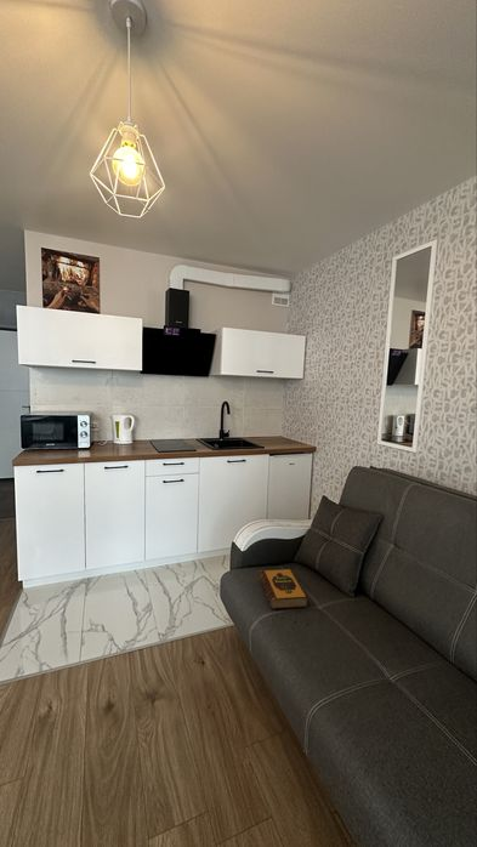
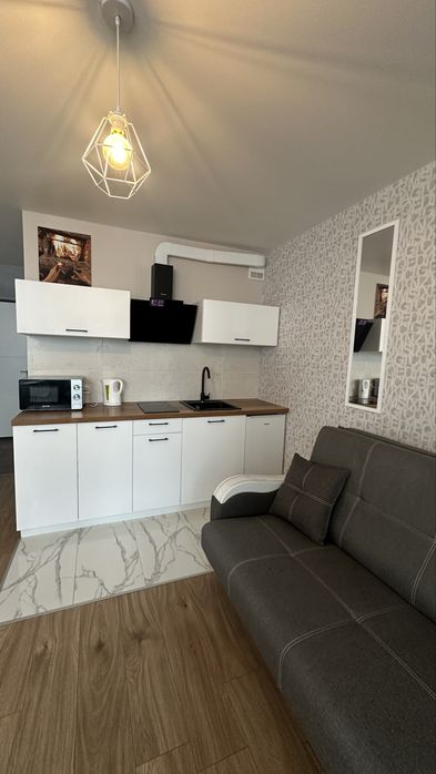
- hardback book [257,568,310,610]
